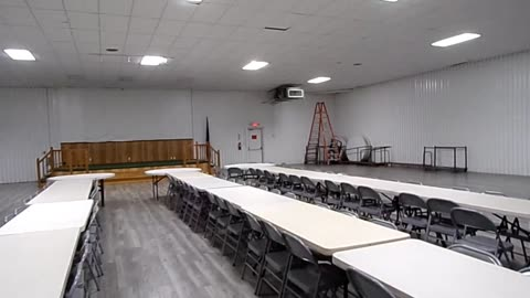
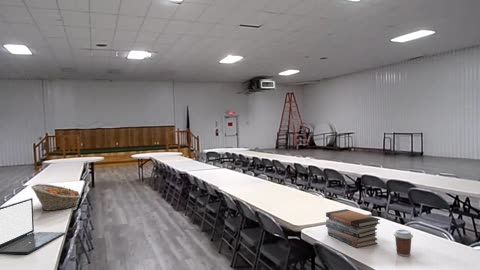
+ coffee cup [393,228,414,257]
+ fruit basket [30,183,82,212]
+ book stack [325,208,381,249]
+ laptop [0,197,66,255]
